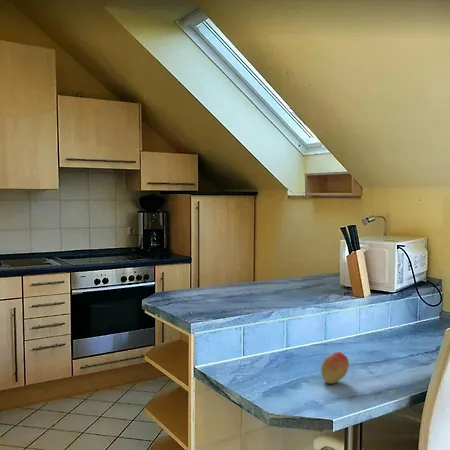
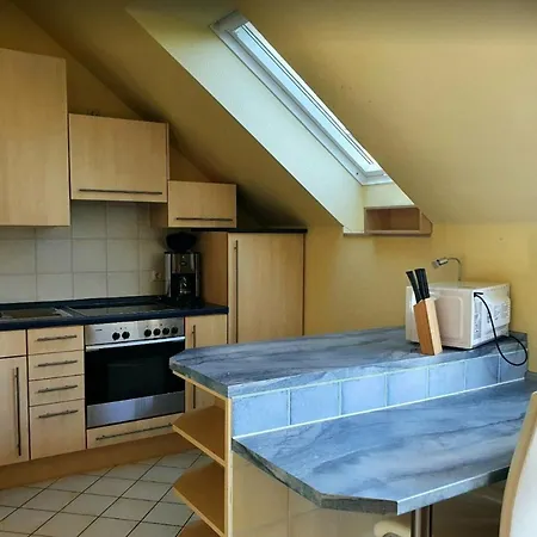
- fruit [320,351,350,385]
